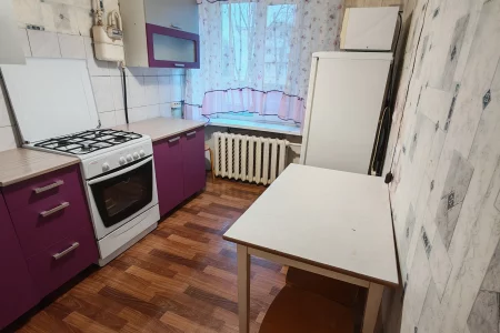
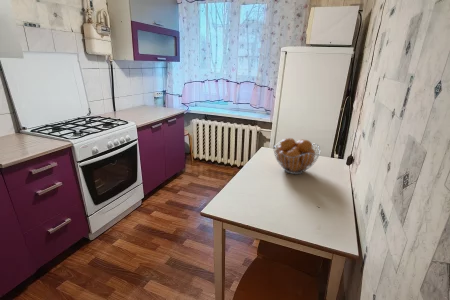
+ fruit basket [272,137,321,175]
